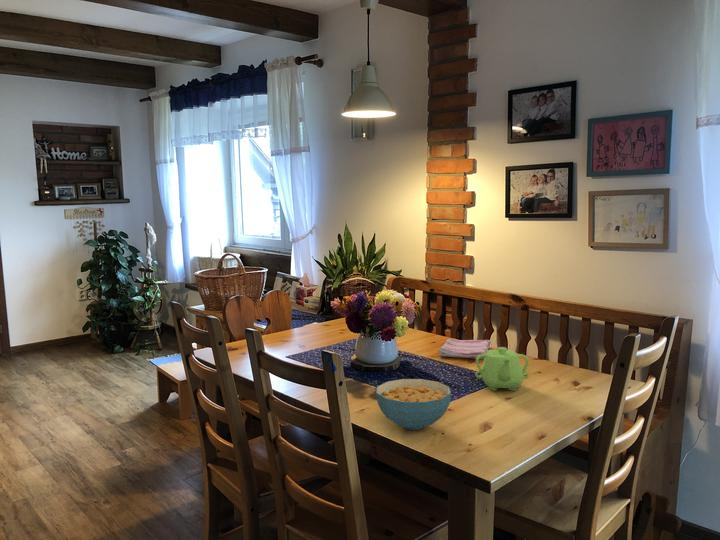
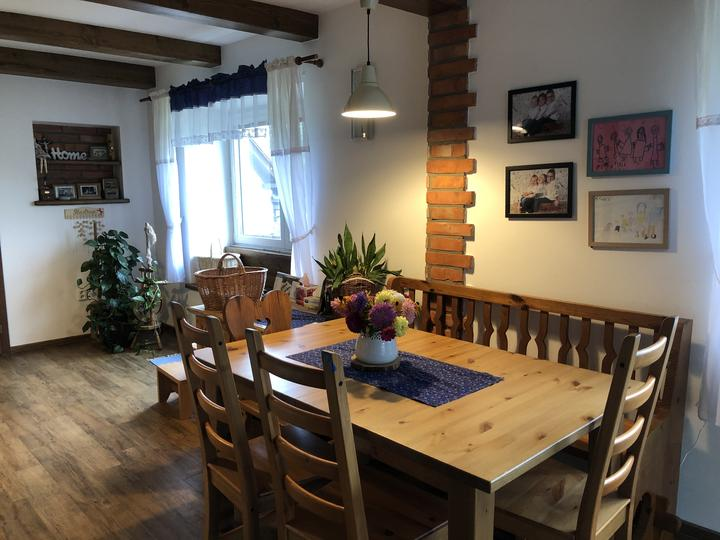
- dish towel [438,337,492,360]
- cereal bowl [375,378,452,431]
- teapot [474,346,530,392]
